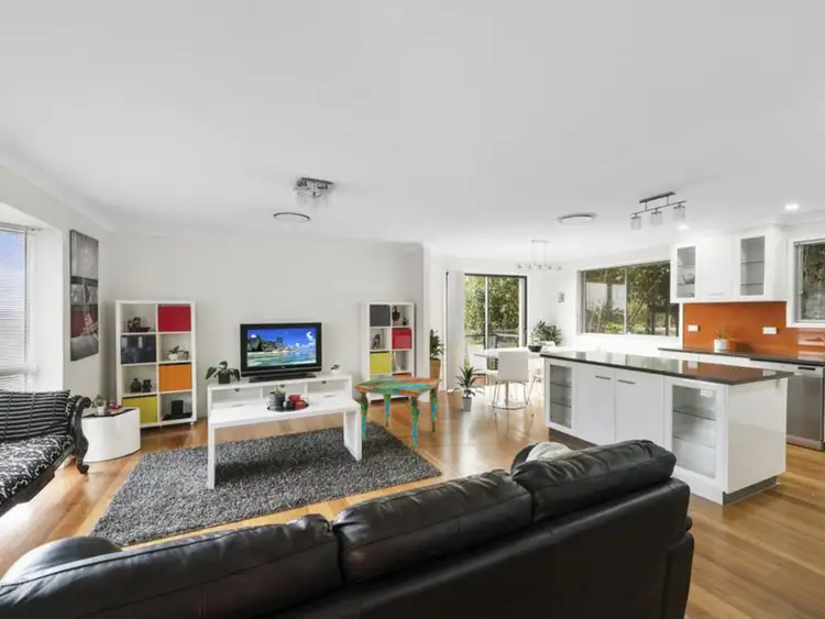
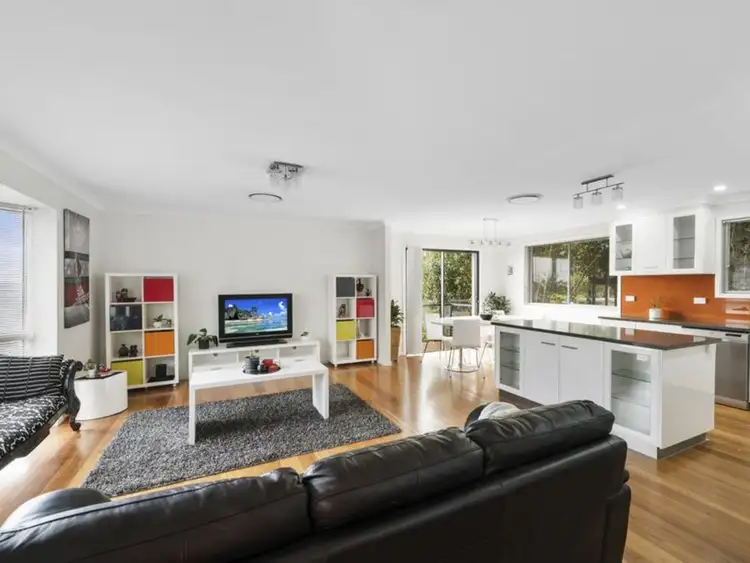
- indoor plant [451,364,486,412]
- side table [353,374,443,449]
